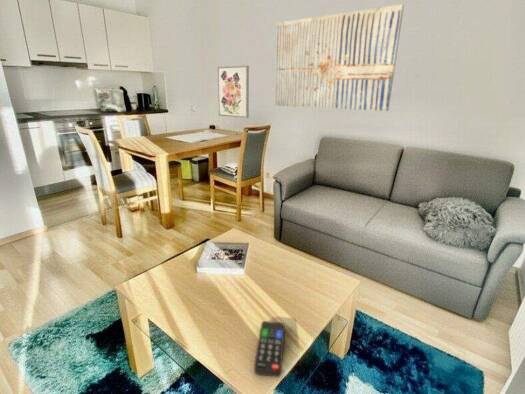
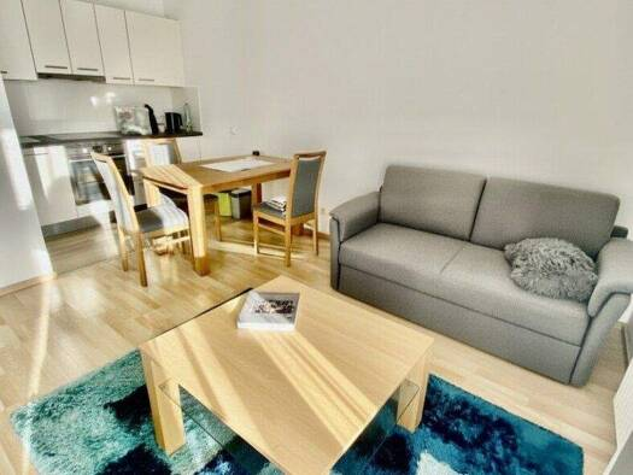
- wall art [274,3,405,112]
- wall art [217,64,250,119]
- remote control [253,320,286,378]
